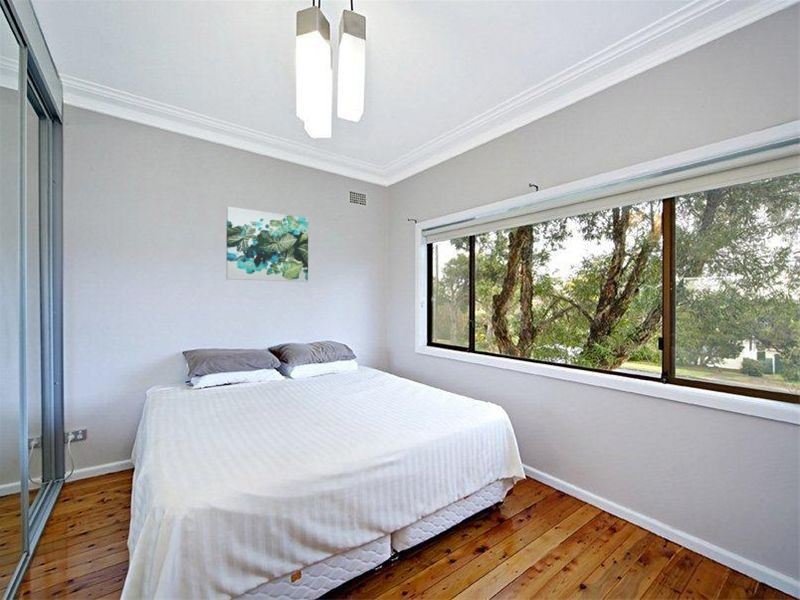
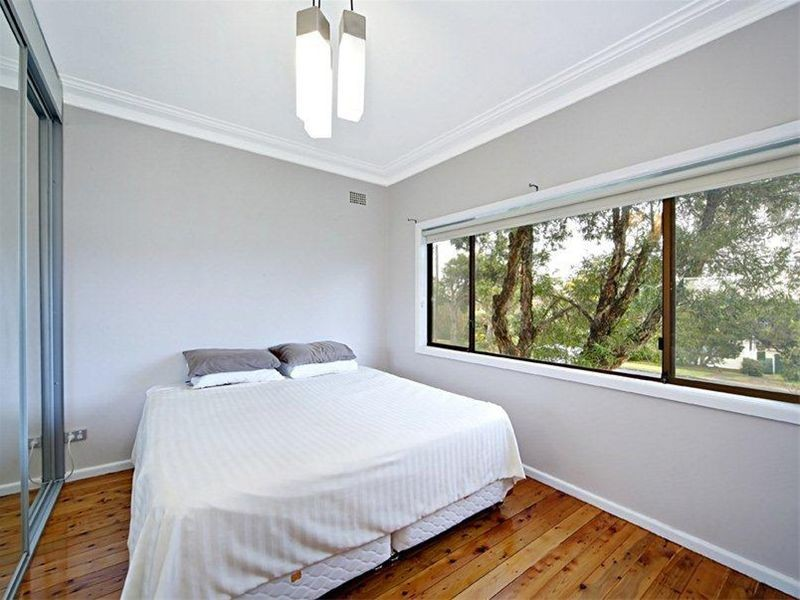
- wall art [225,206,309,283]
